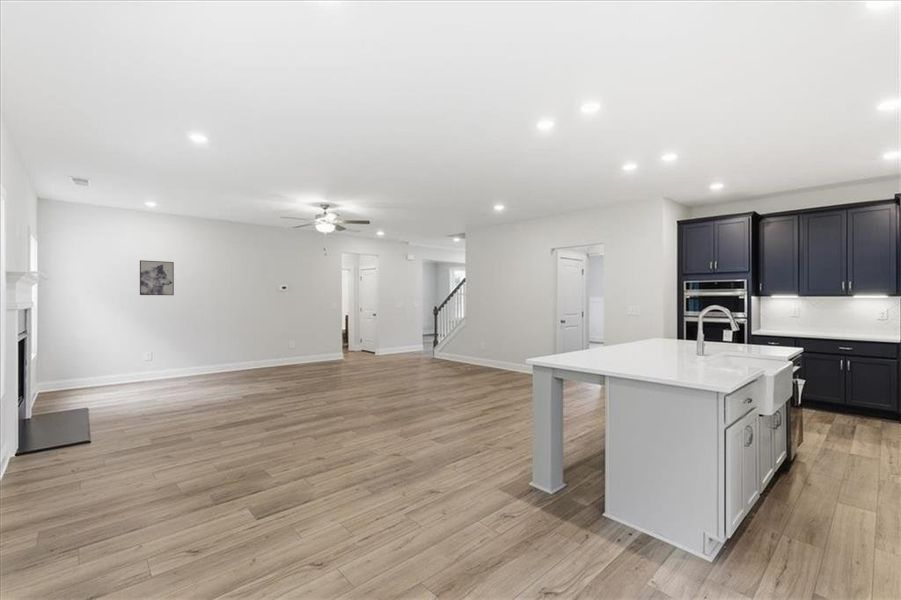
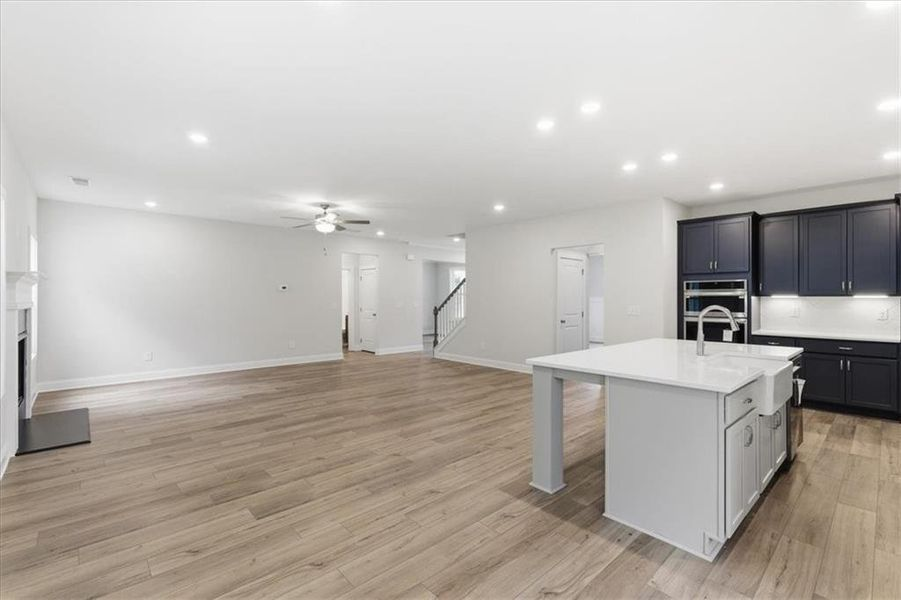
- wall art [139,259,175,296]
